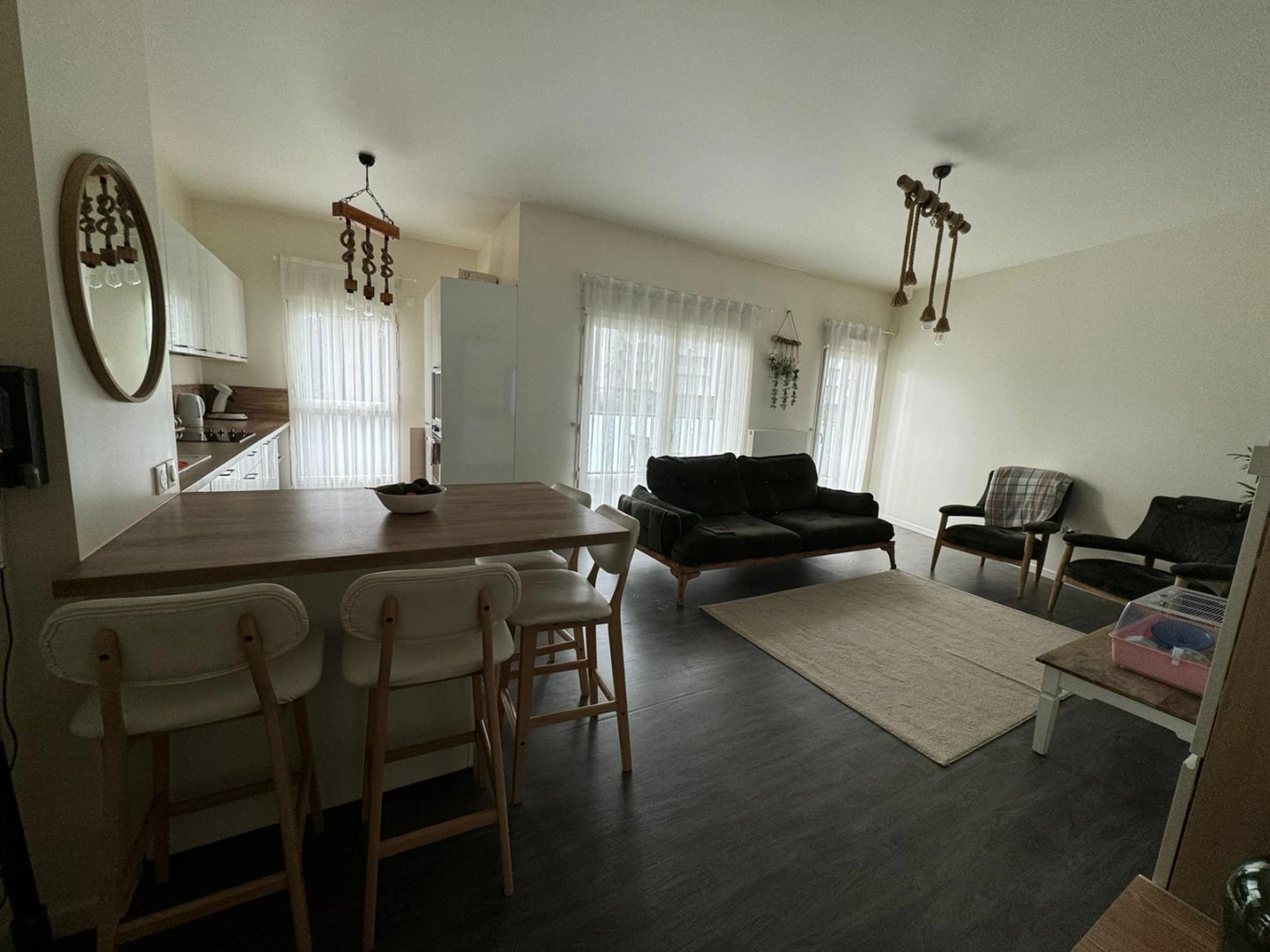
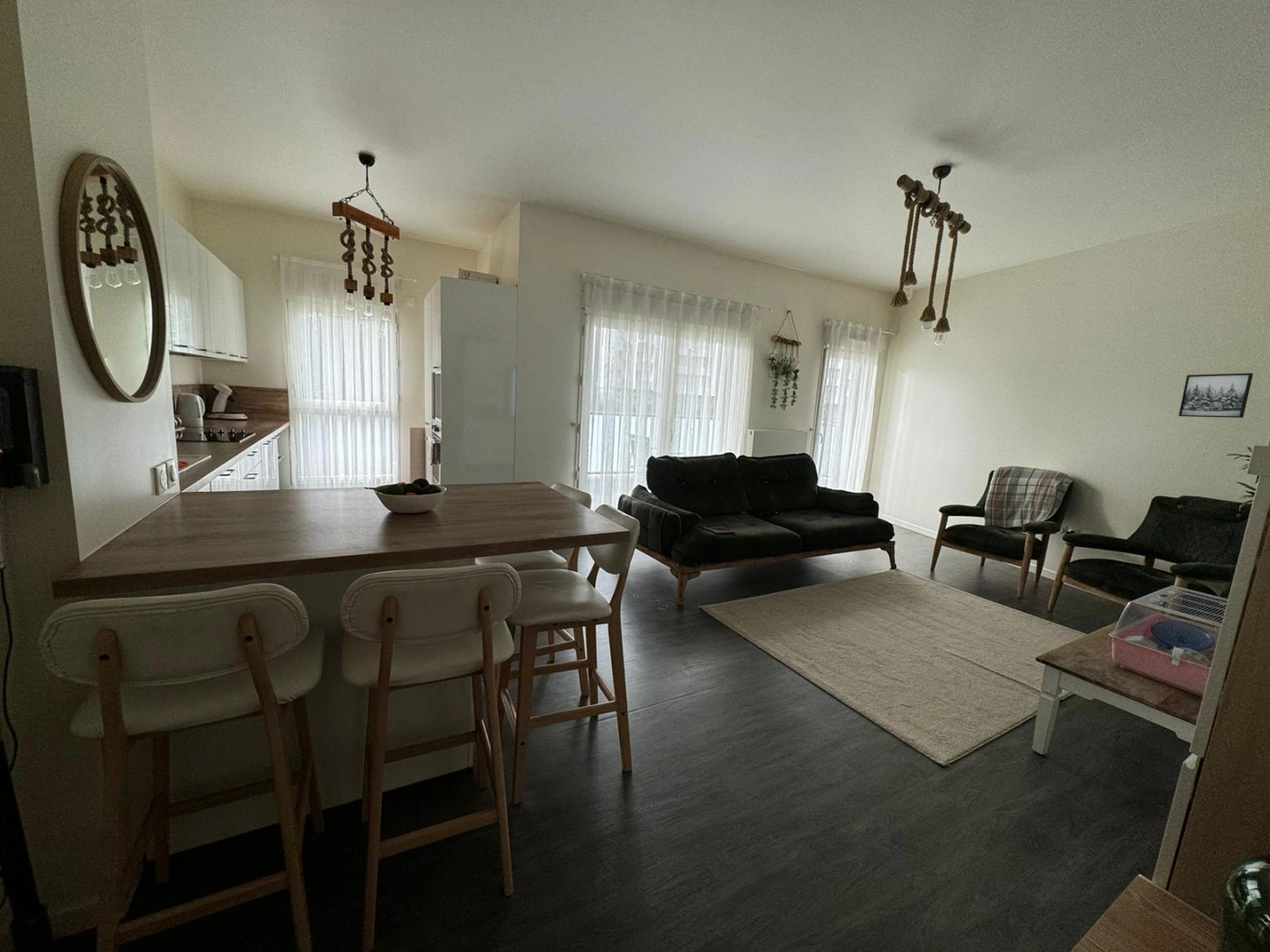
+ wall art [1177,372,1254,419]
